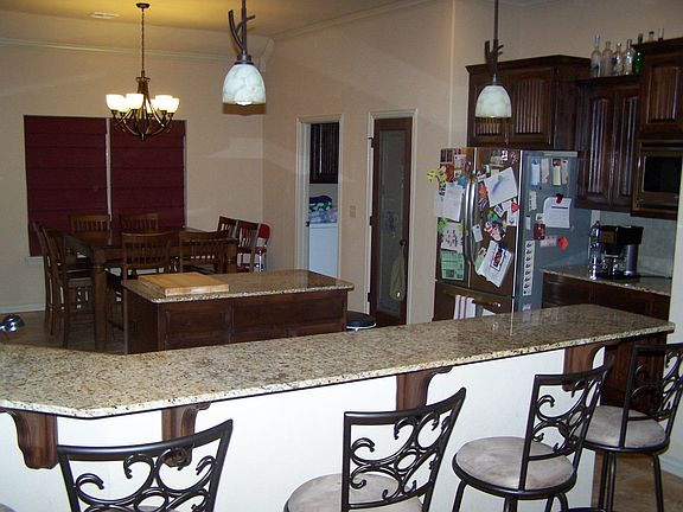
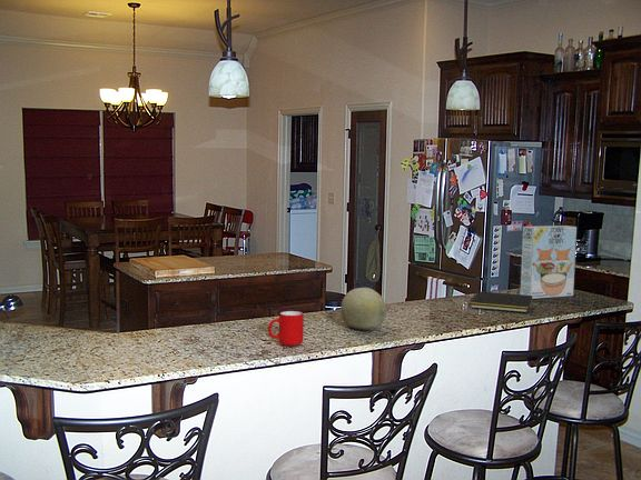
+ notepad [470,290,533,313]
+ cereal box [520,224,578,300]
+ fruit [339,287,387,331]
+ cup [267,310,305,347]
